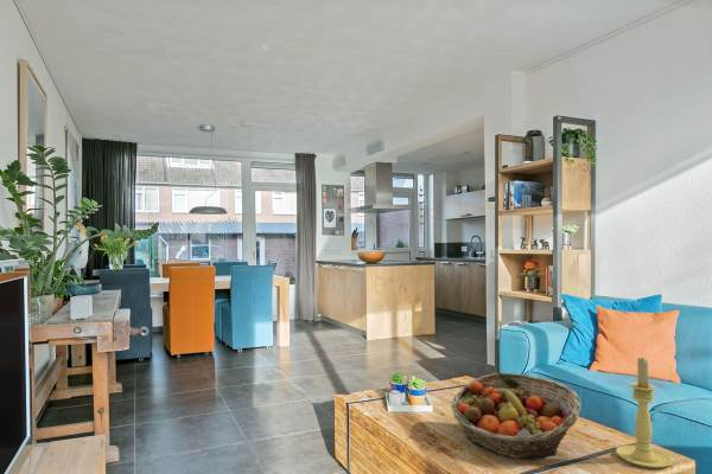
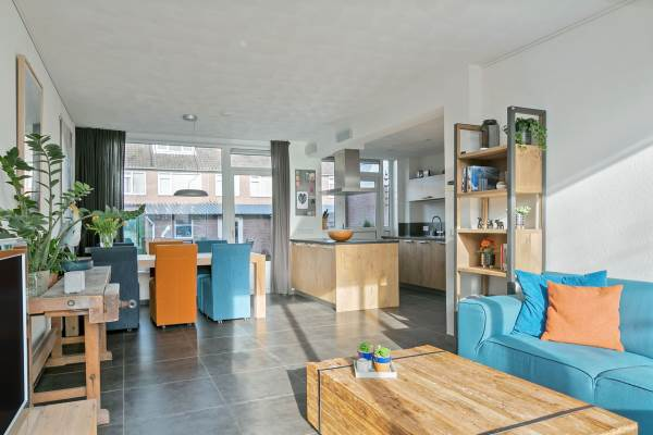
- candle holder [615,357,674,469]
- fruit basket [450,372,583,461]
